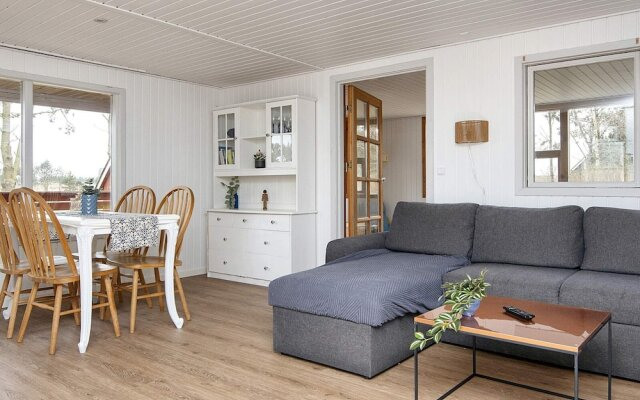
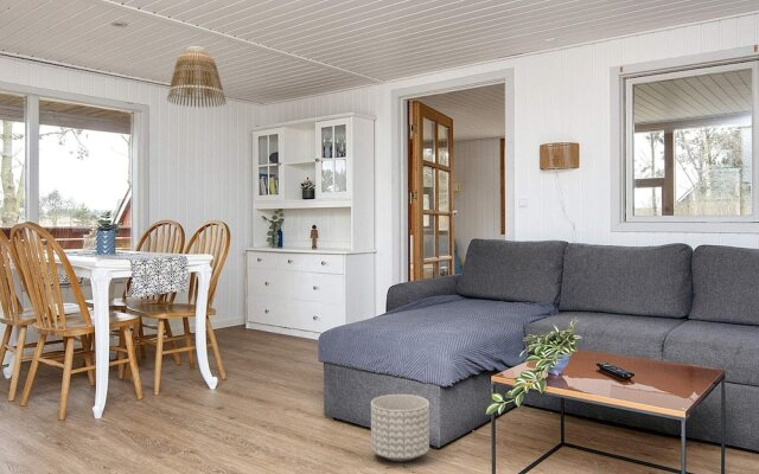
+ planter [370,393,430,462]
+ lamp shade [165,45,228,109]
